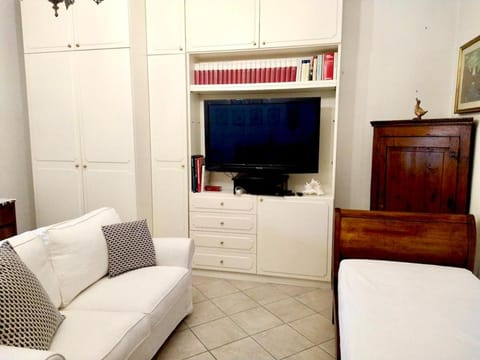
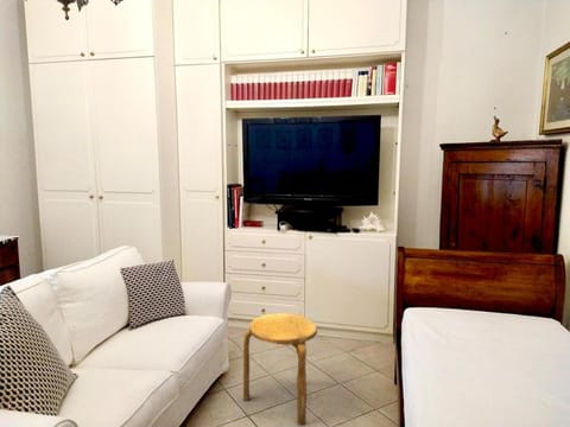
+ stool [242,312,318,426]
